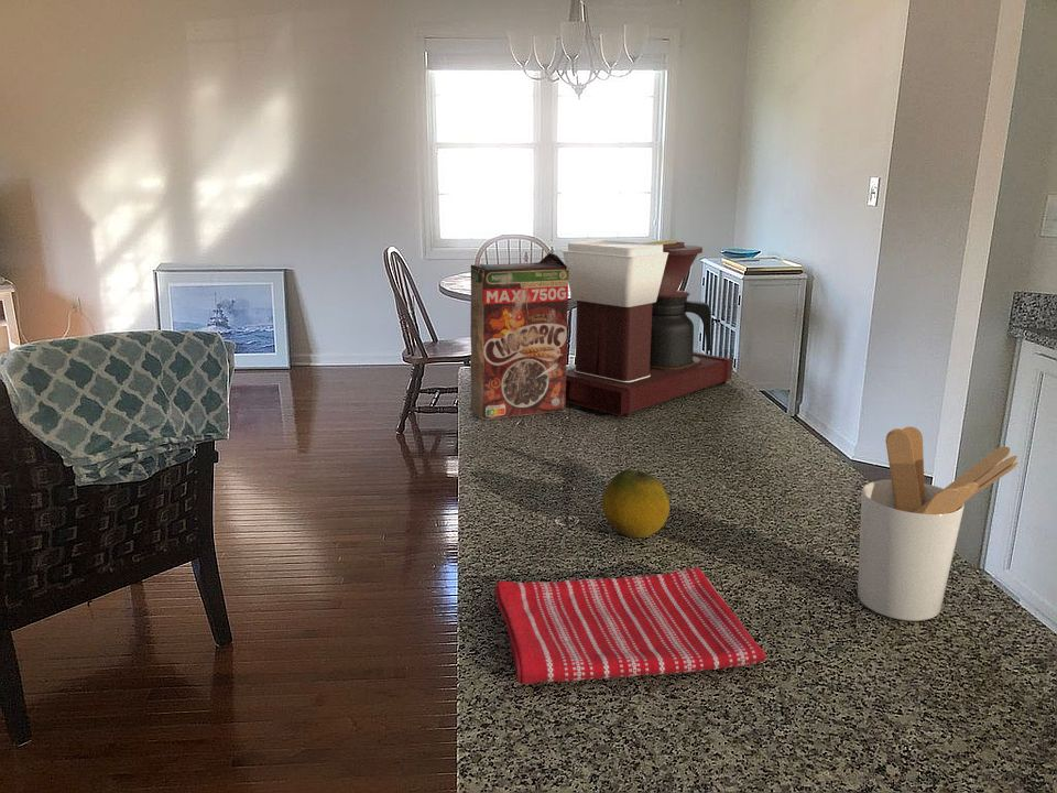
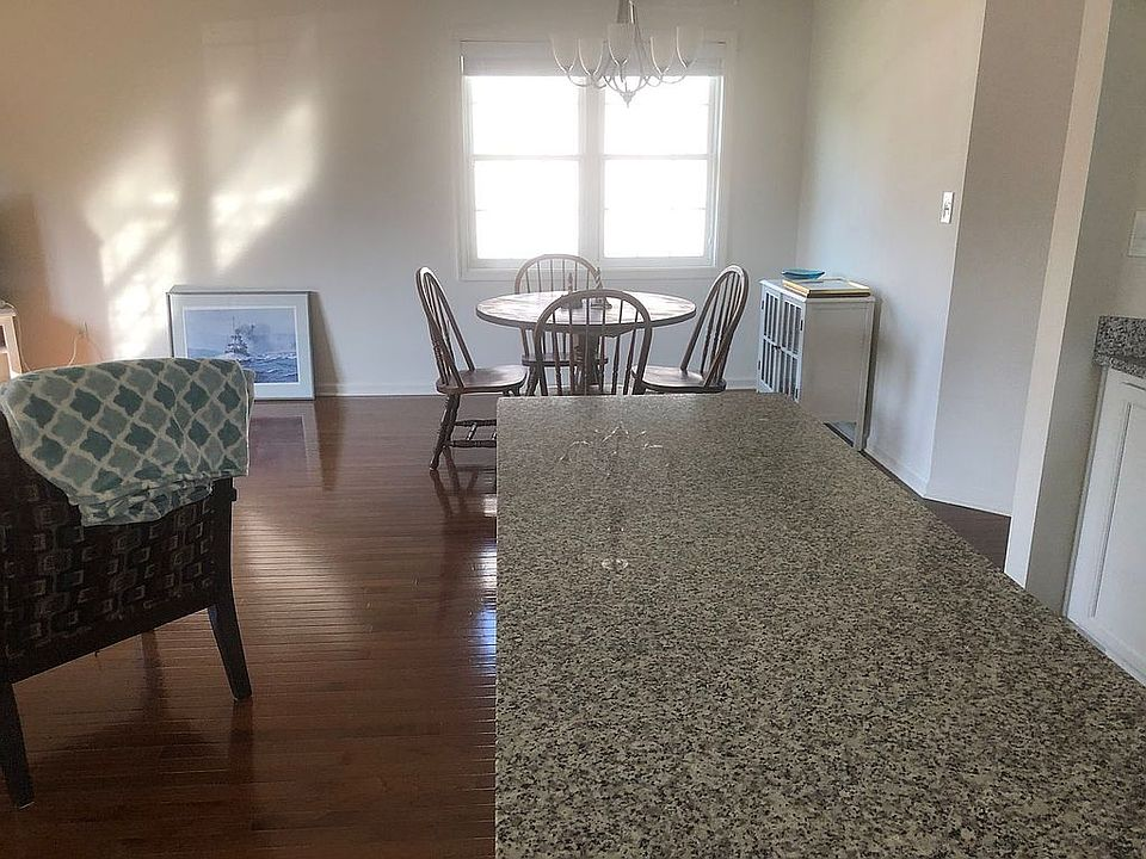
- utensil holder [857,425,1020,622]
- coffee maker [562,239,733,419]
- cereal box [468,251,569,421]
- fruit [601,468,672,539]
- dish towel [493,567,767,685]
